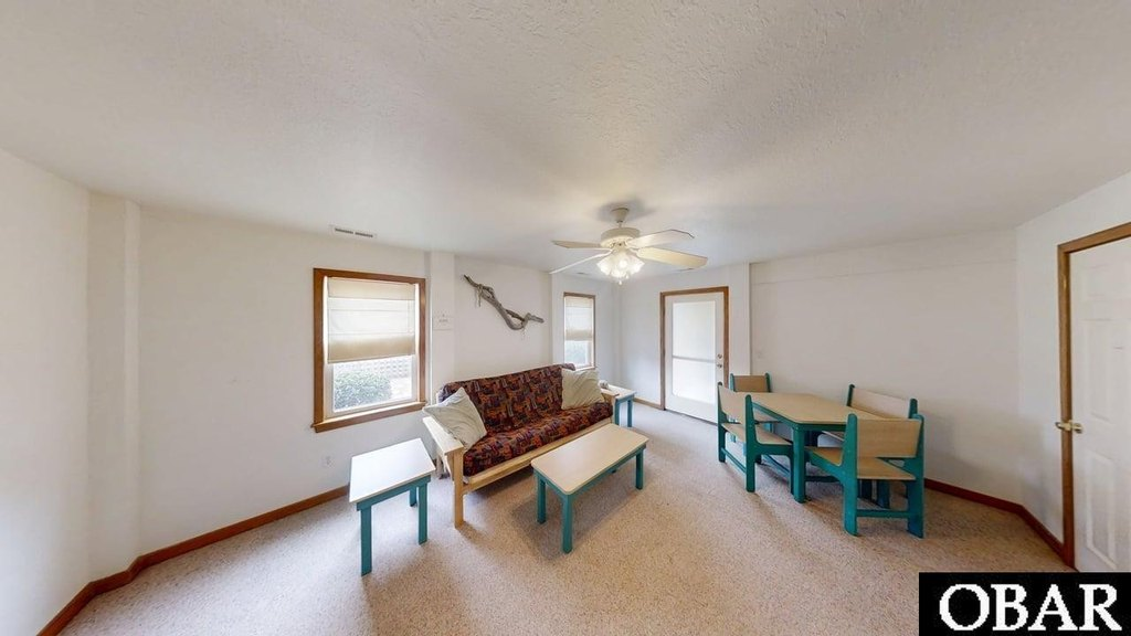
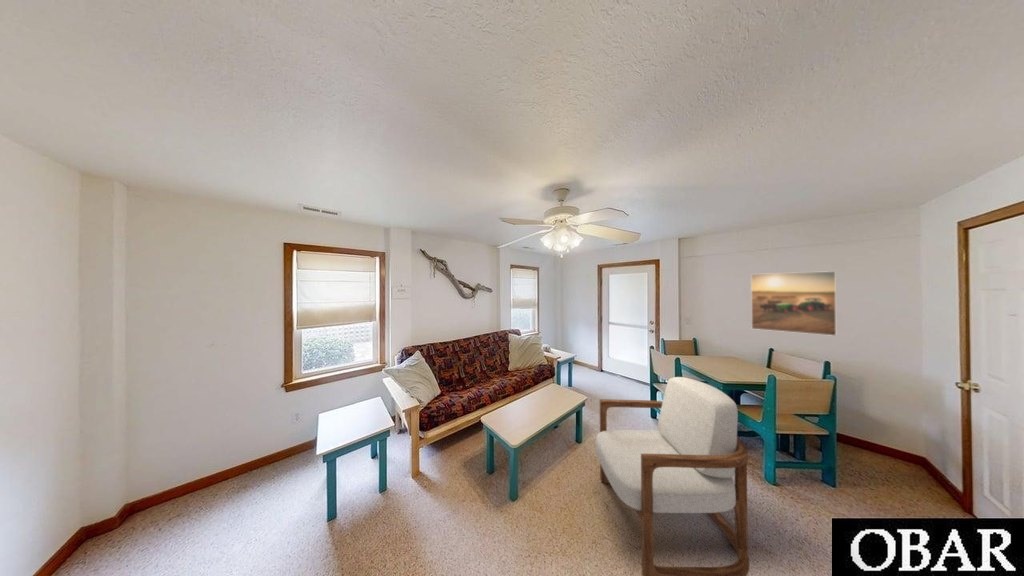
+ armchair [595,376,750,576]
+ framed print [750,270,837,337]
